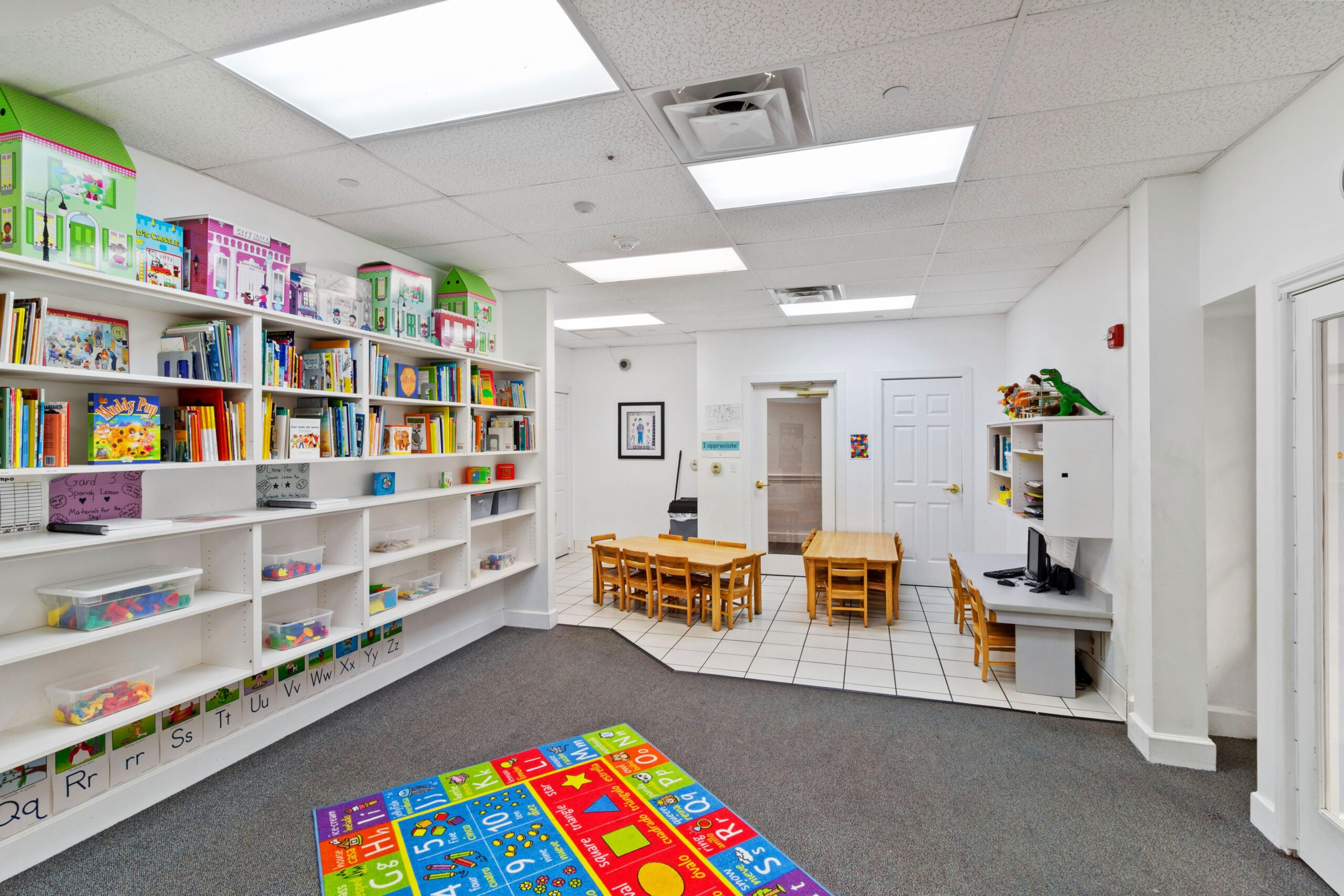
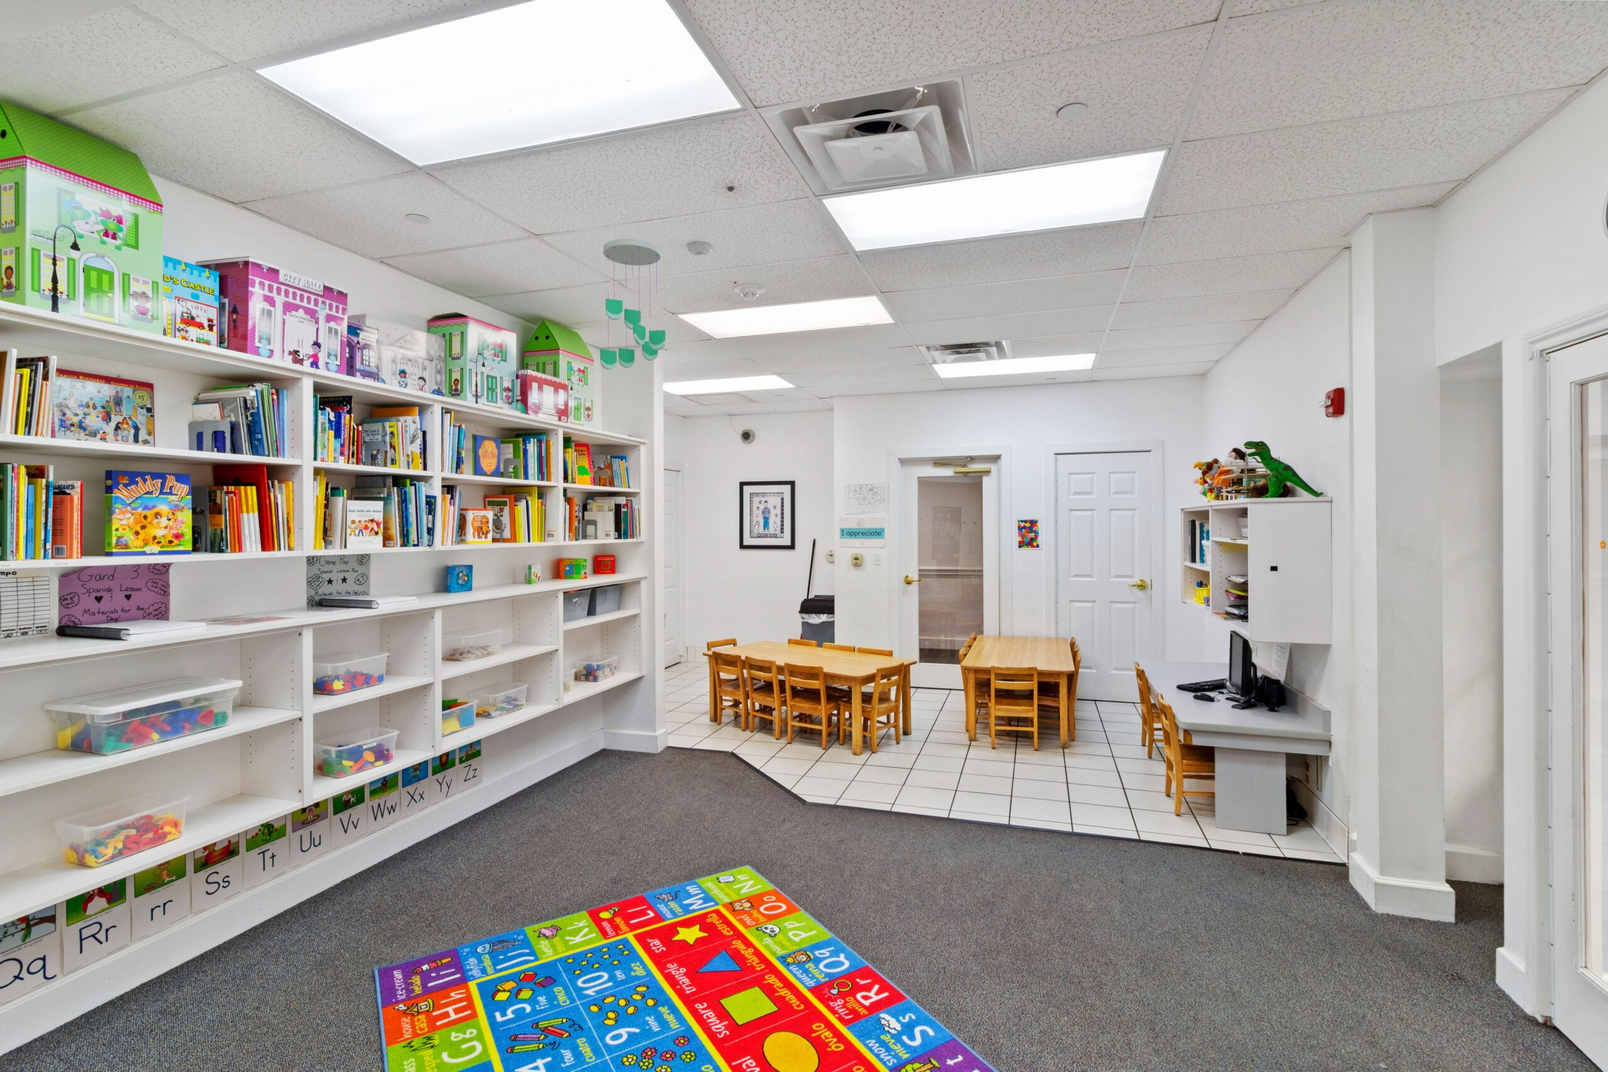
+ ceiling mobile [599,238,665,371]
